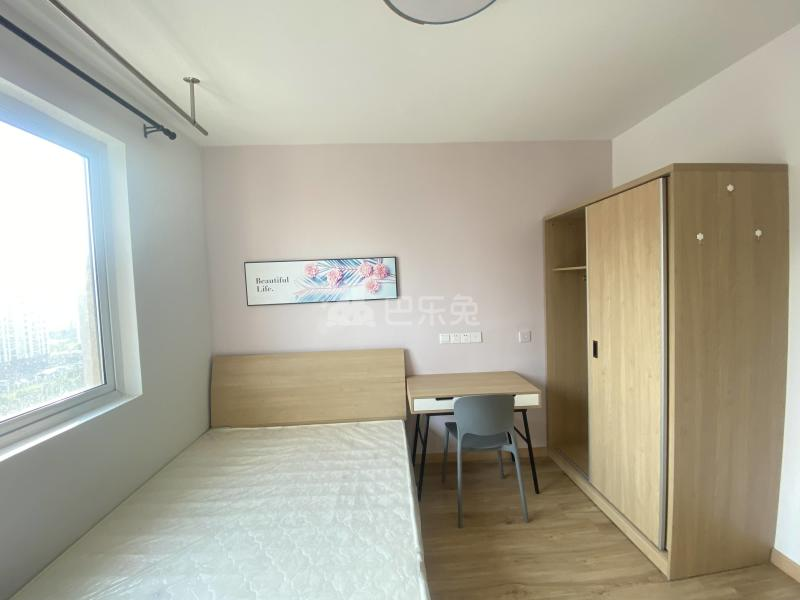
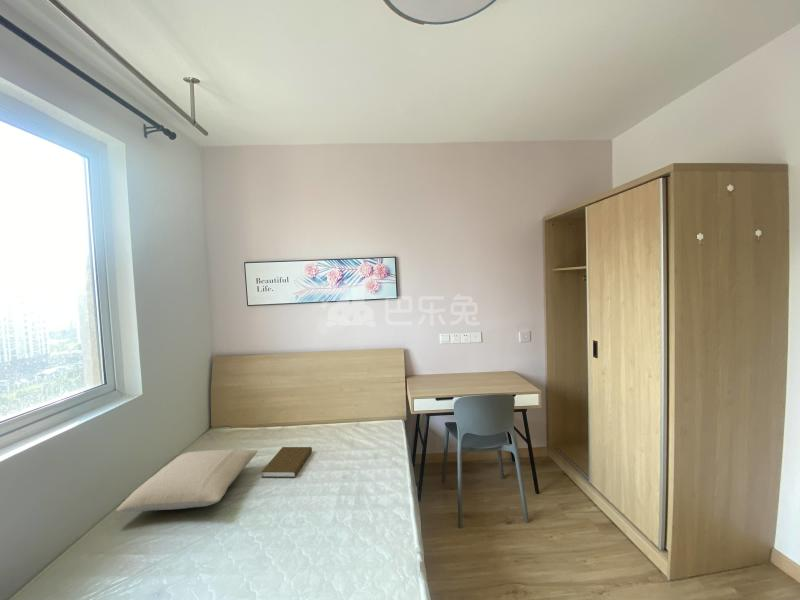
+ book [260,446,313,479]
+ pillow [115,448,258,513]
